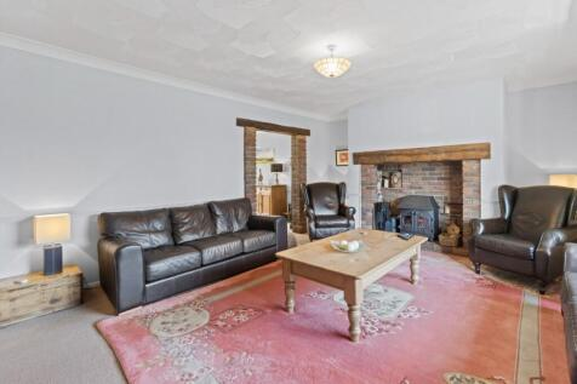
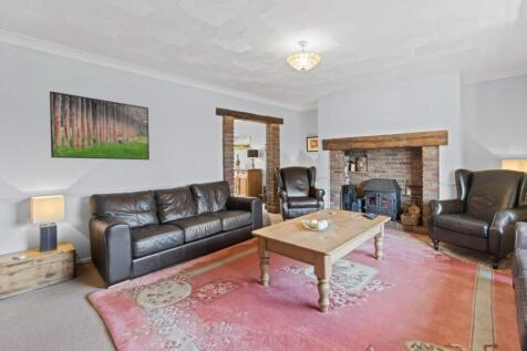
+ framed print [49,90,151,161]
